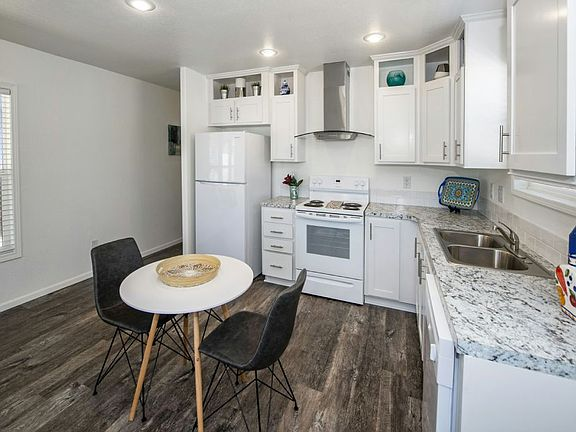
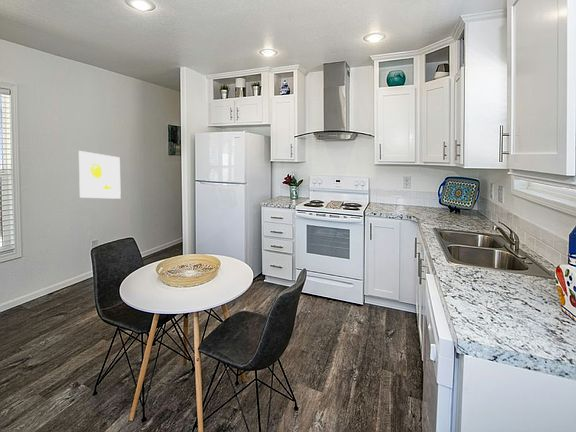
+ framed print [78,150,122,200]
